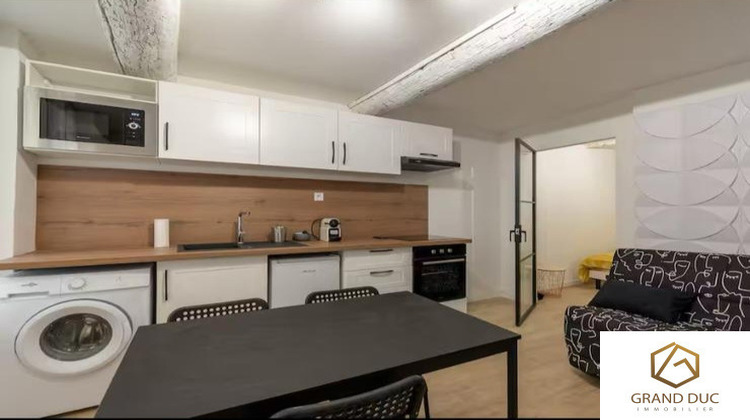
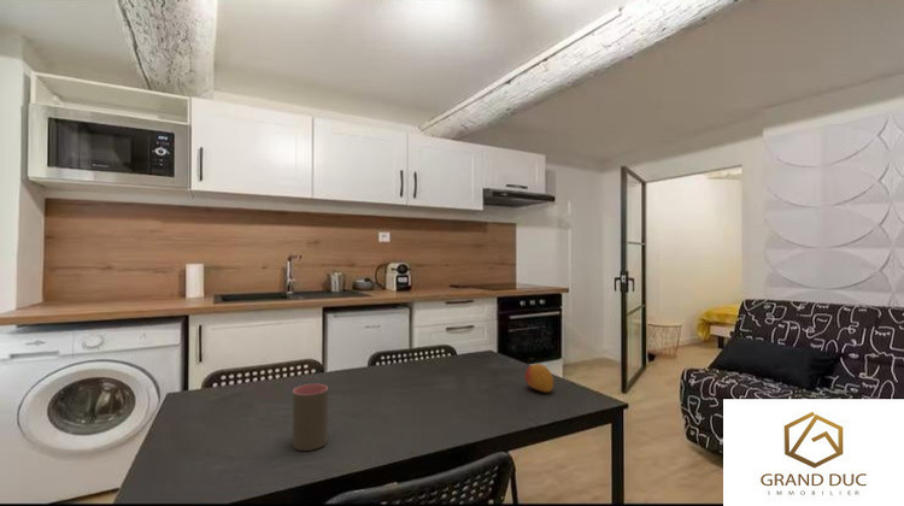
+ cup [292,383,329,452]
+ fruit [523,363,554,394]
